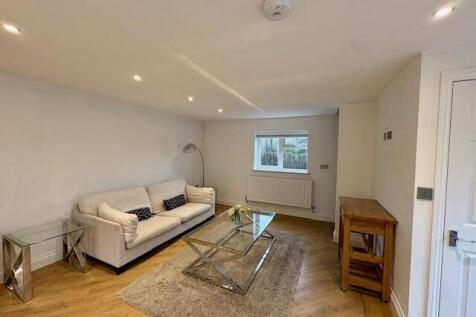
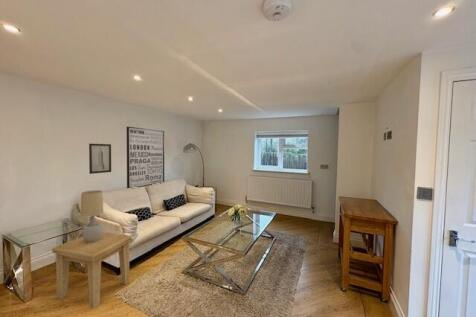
+ table lamp [80,189,104,243]
+ side table [51,231,133,310]
+ wall art [88,143,112,175]
+ wall art [126,126,165,189]
